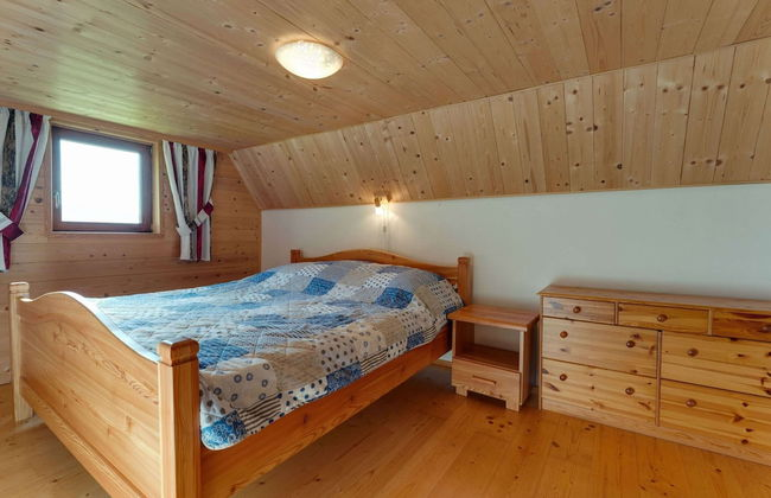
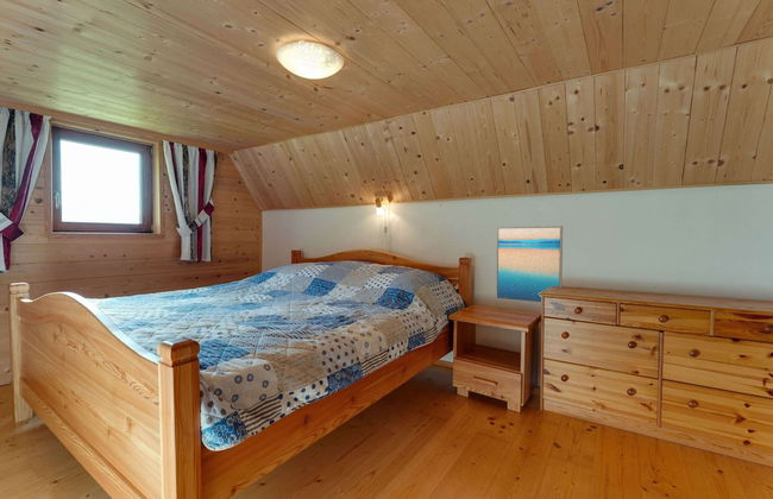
+ wall art [495,225,564,304]
